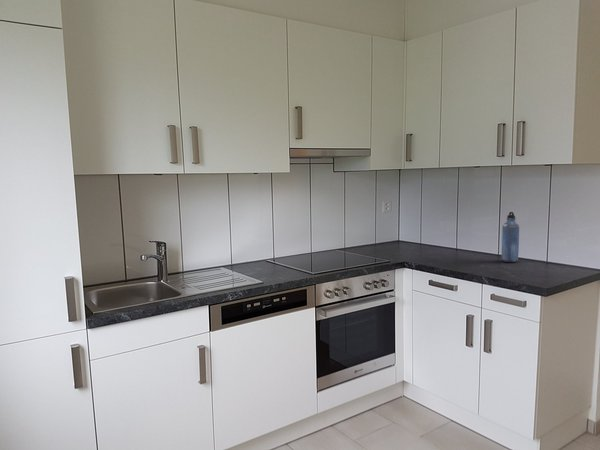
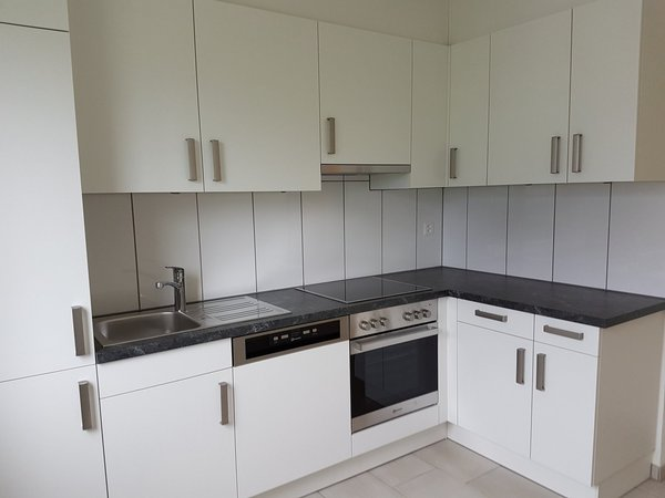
- water bottle [500,211,520,263]
